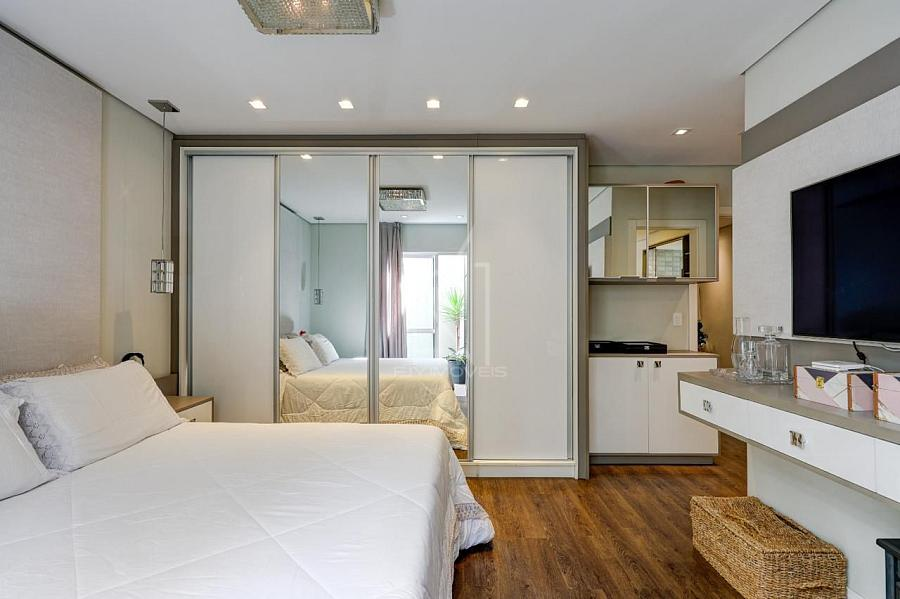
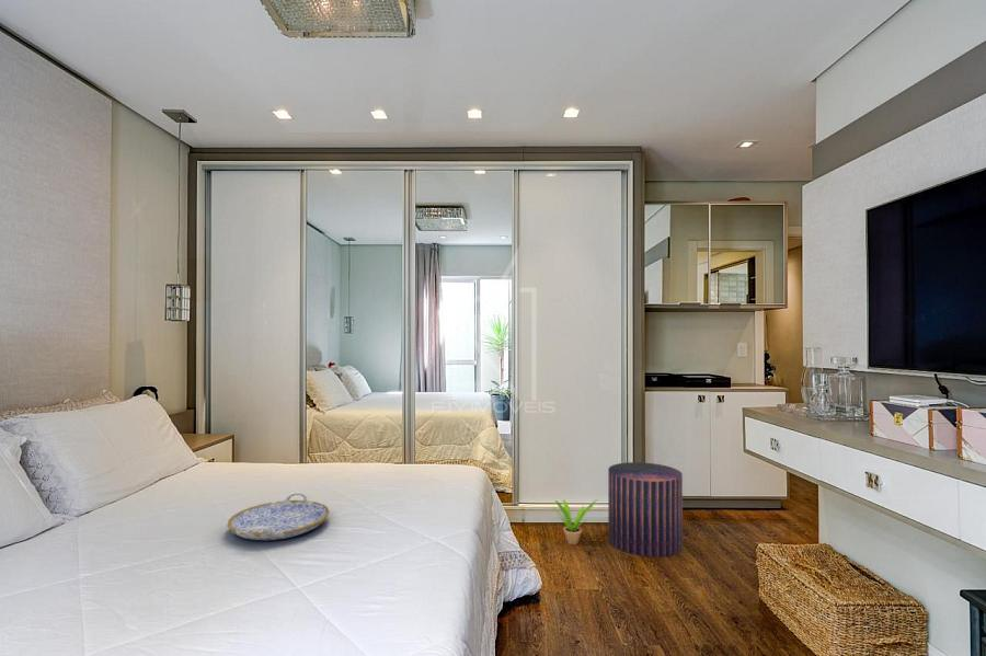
+ pouf [607,461,684,559]
+ serving tray [226,492,330,541]
+ potted plant [551,498,599,545]
